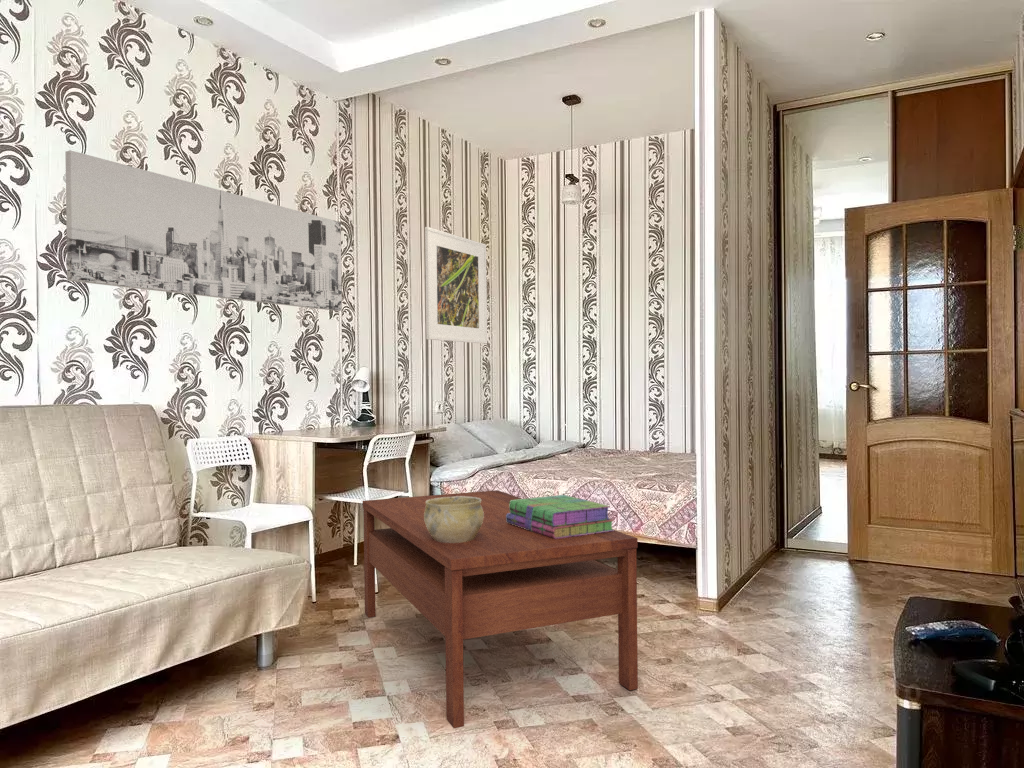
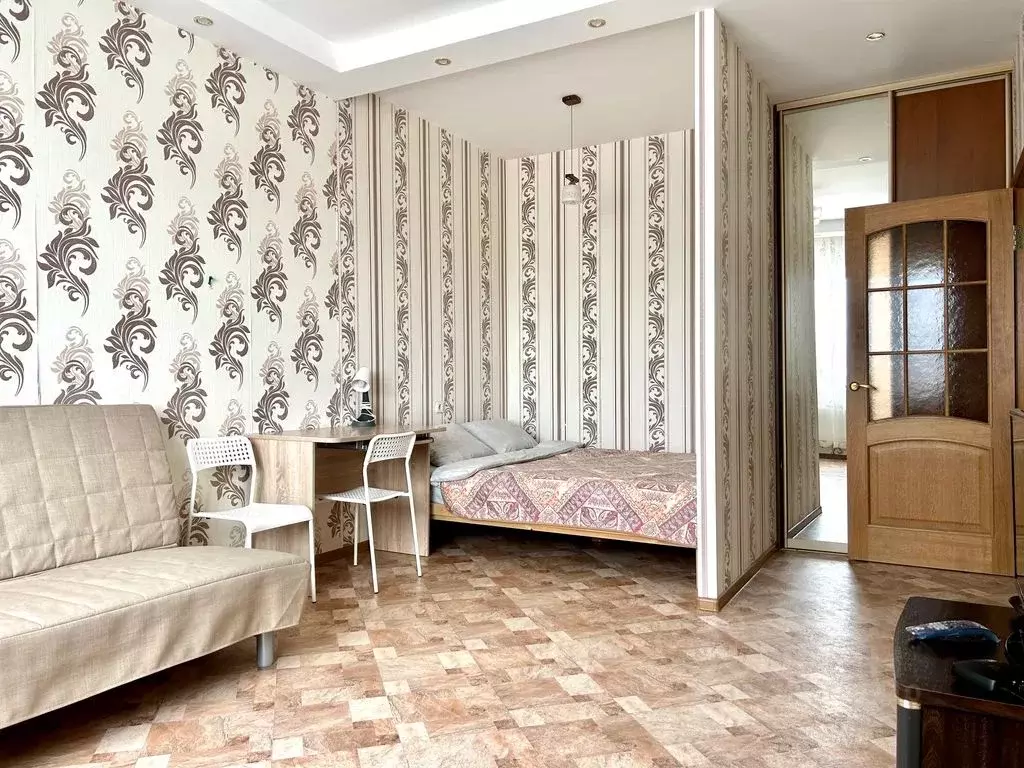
- coffee table [362,489,639,729]
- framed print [424,226,488,345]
- stack of books [506,494,615,539]
- ceramic bowl [424,496,484,543]
- wall art [64,149,343,312]
